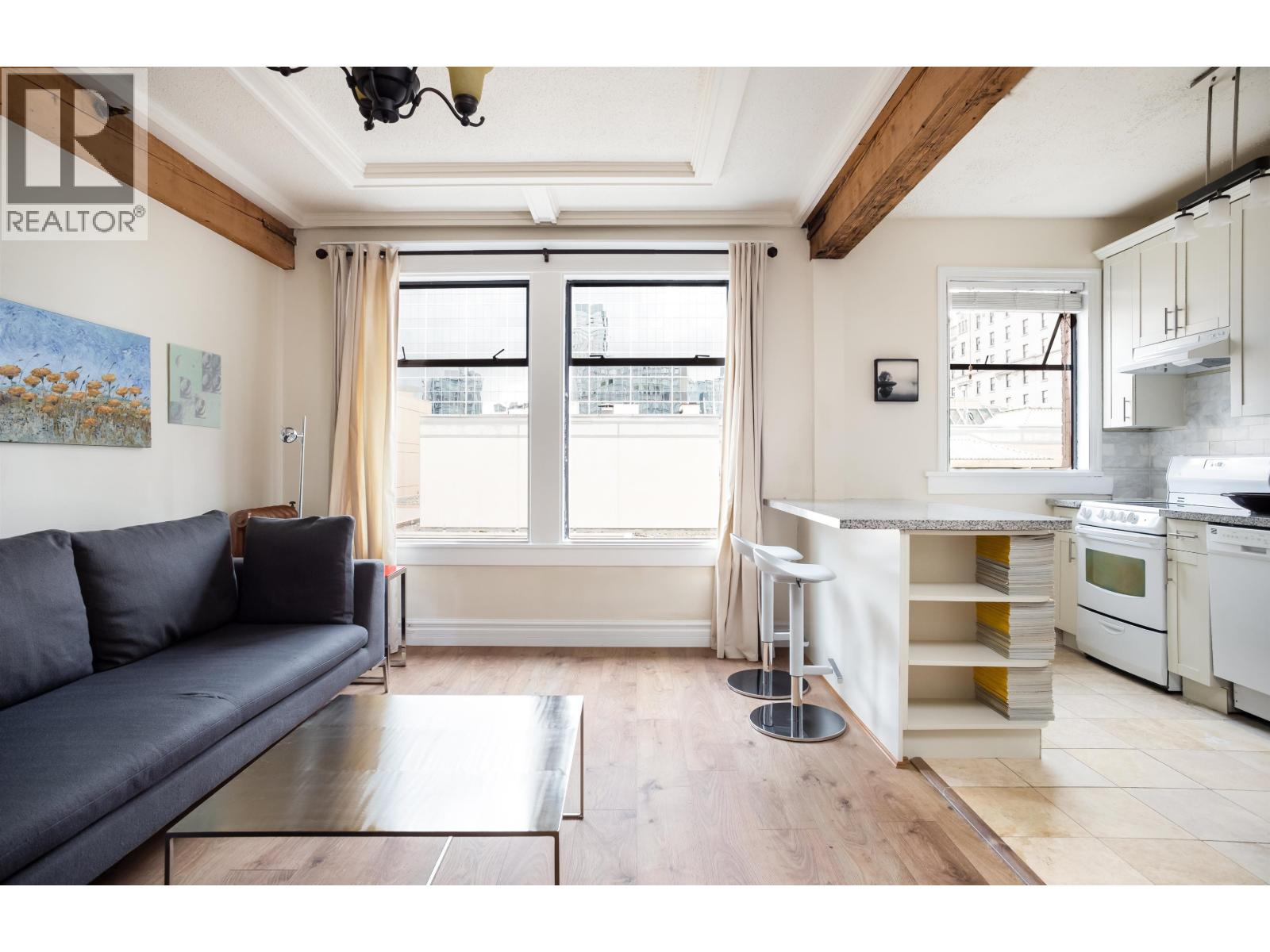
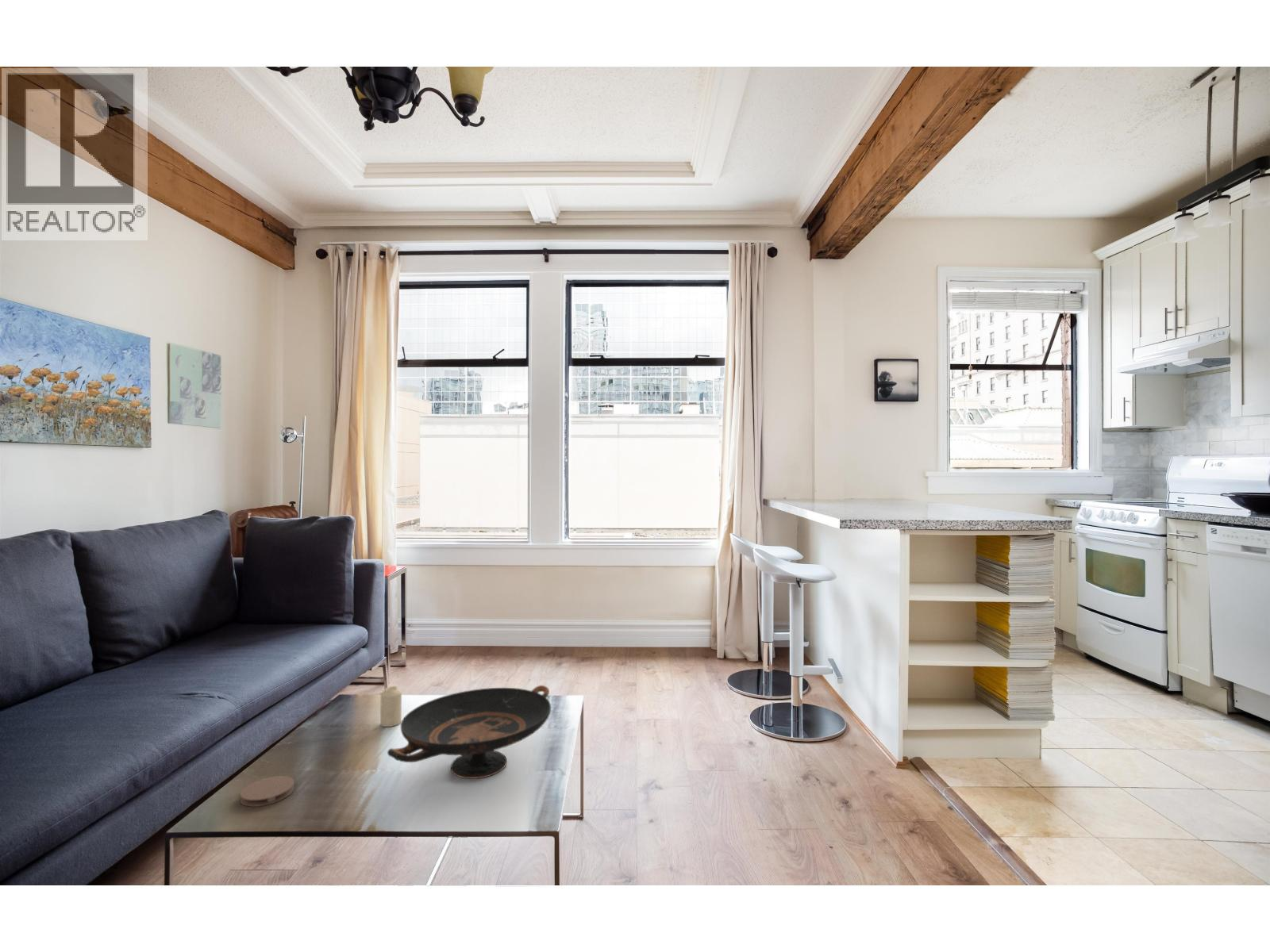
+ candle [379,685,402,727]
+ coaster [240,775,295,808]
+ decorative bowl [387,685,552,780]
